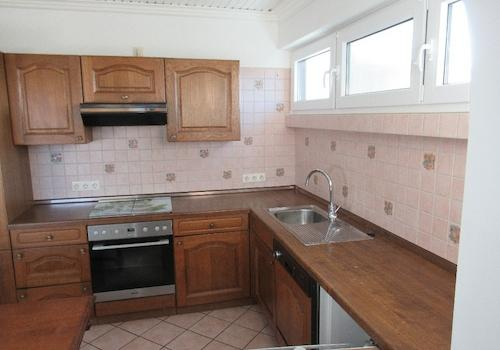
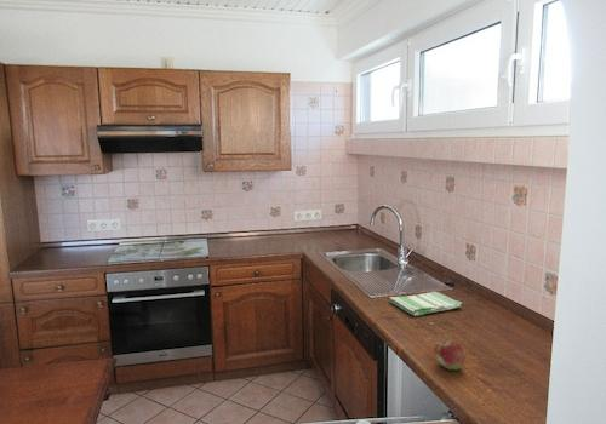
+ dish towel [389,291,463,317]
+ fruit [434,339,467,371]
